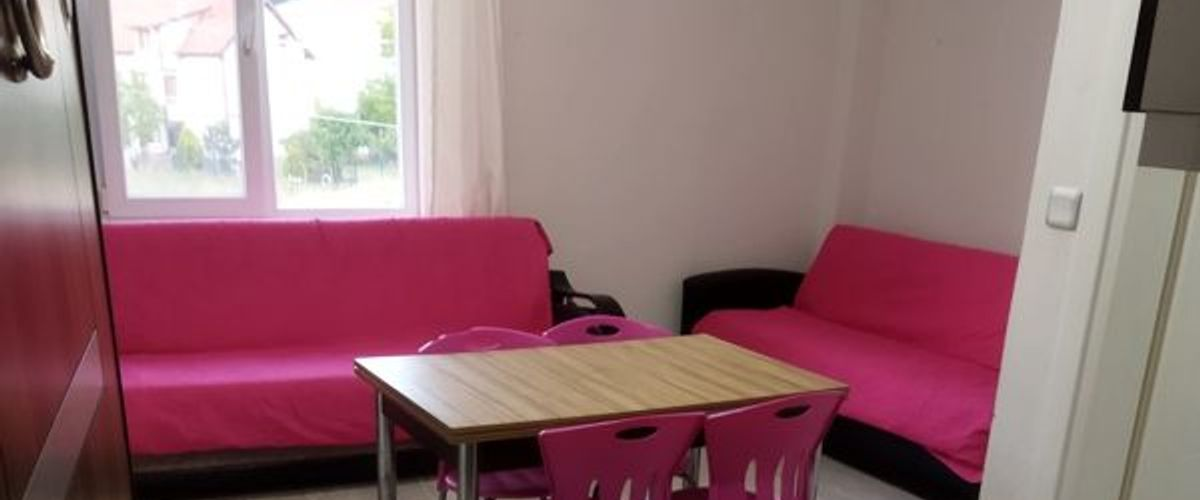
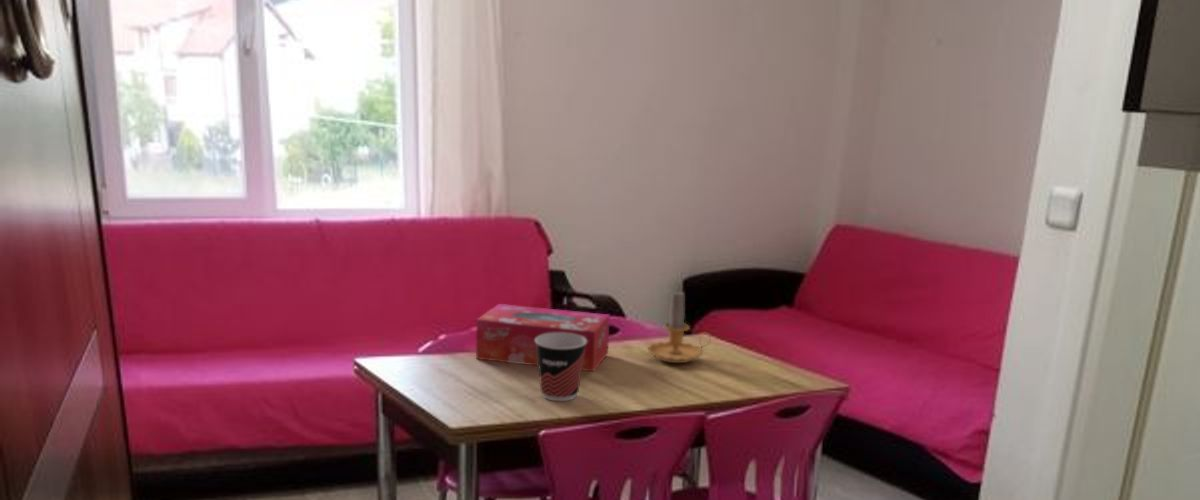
+ cup [535,333,587,402]
+ candle [647,288,712,364]
+ tissue box [475,303,610,372]
